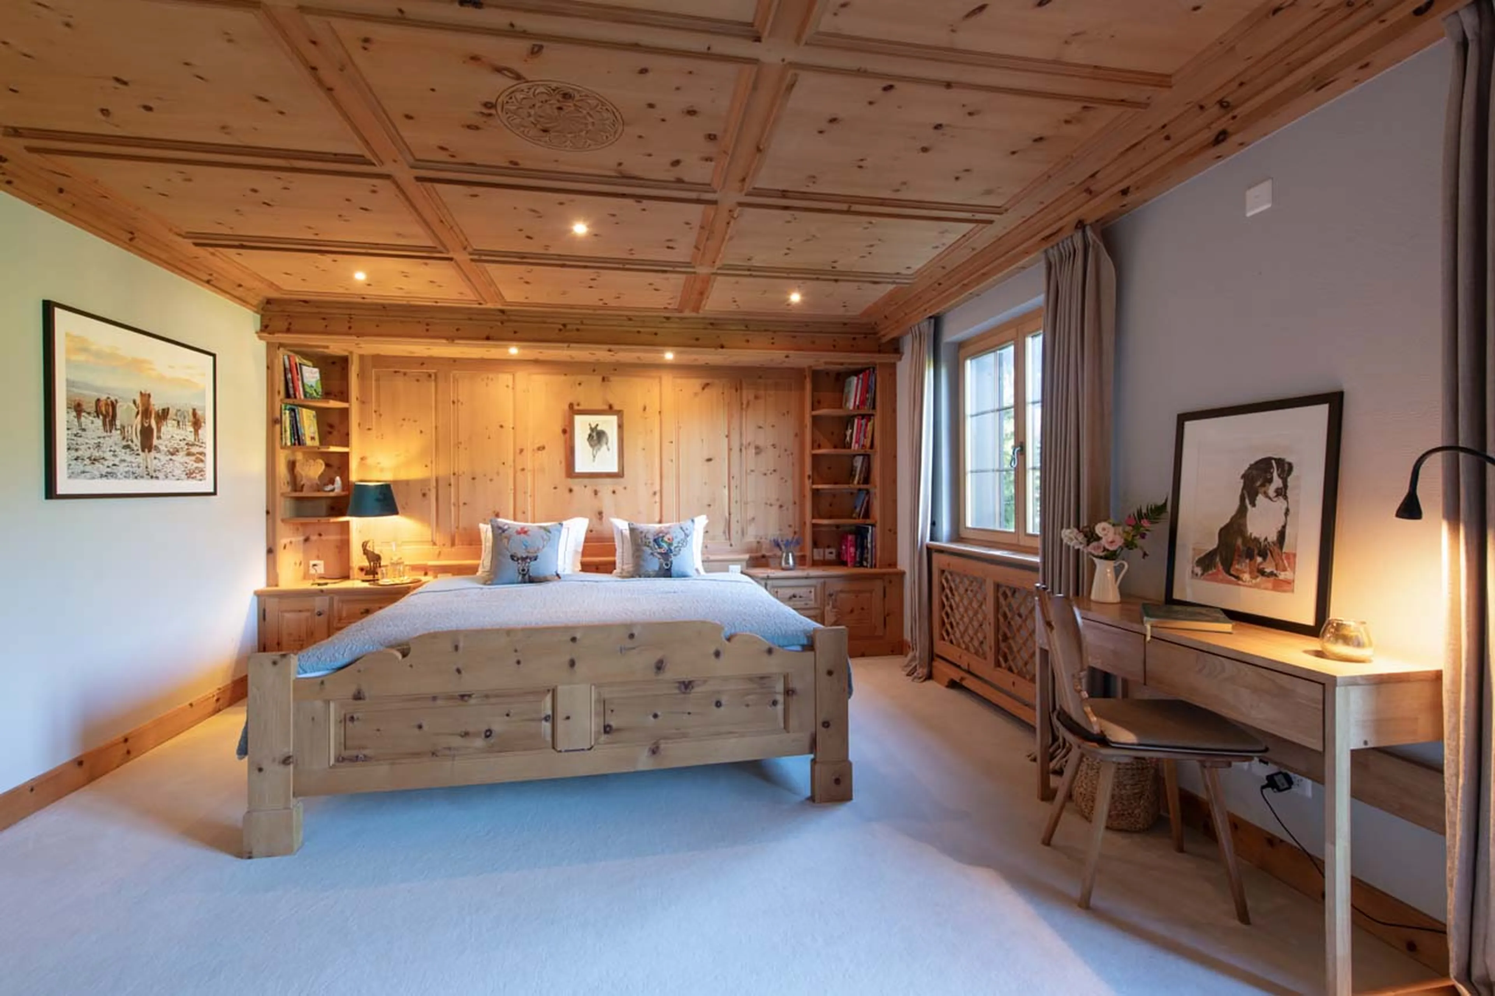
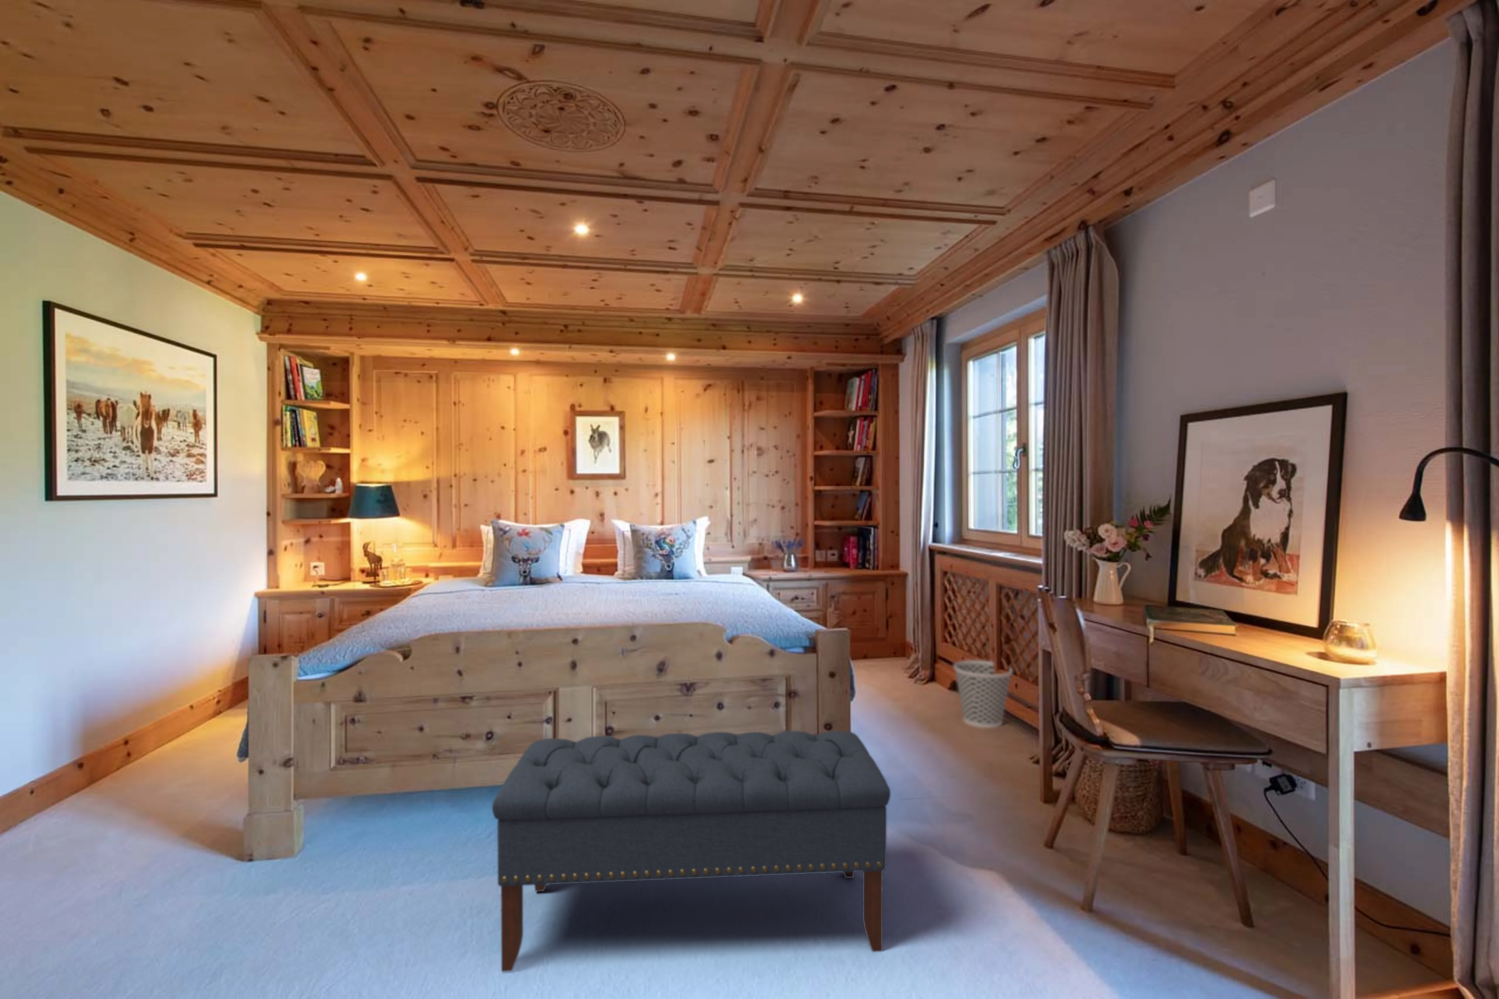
+ bench [491,730,890,972]
+ wastebasket [953,660,1013,728]
